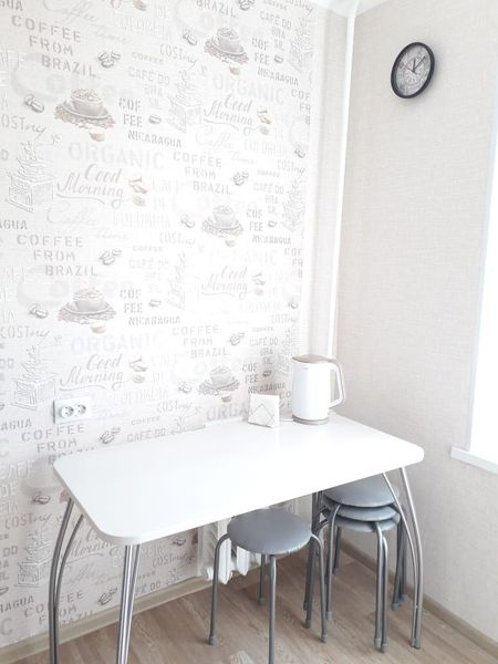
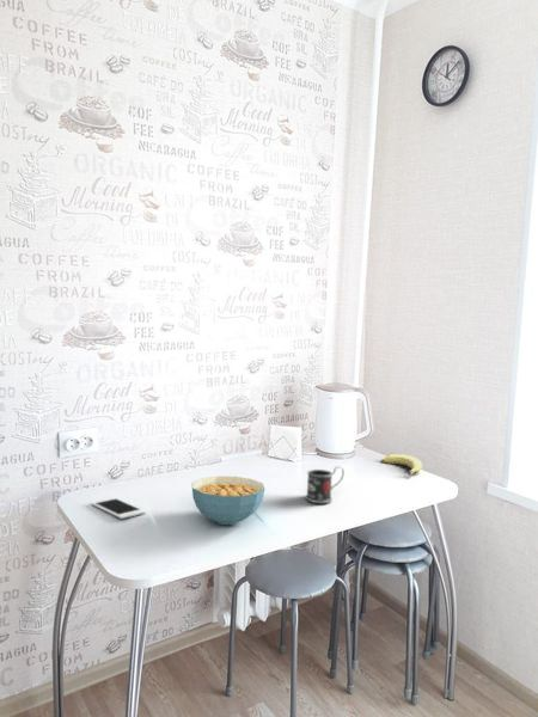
+ cell phone [90,497,146,520]
+ mug [304,465,346,504]
+ cereal bowl [191,476,265,526]
+ fruit [380,453,423,476]
